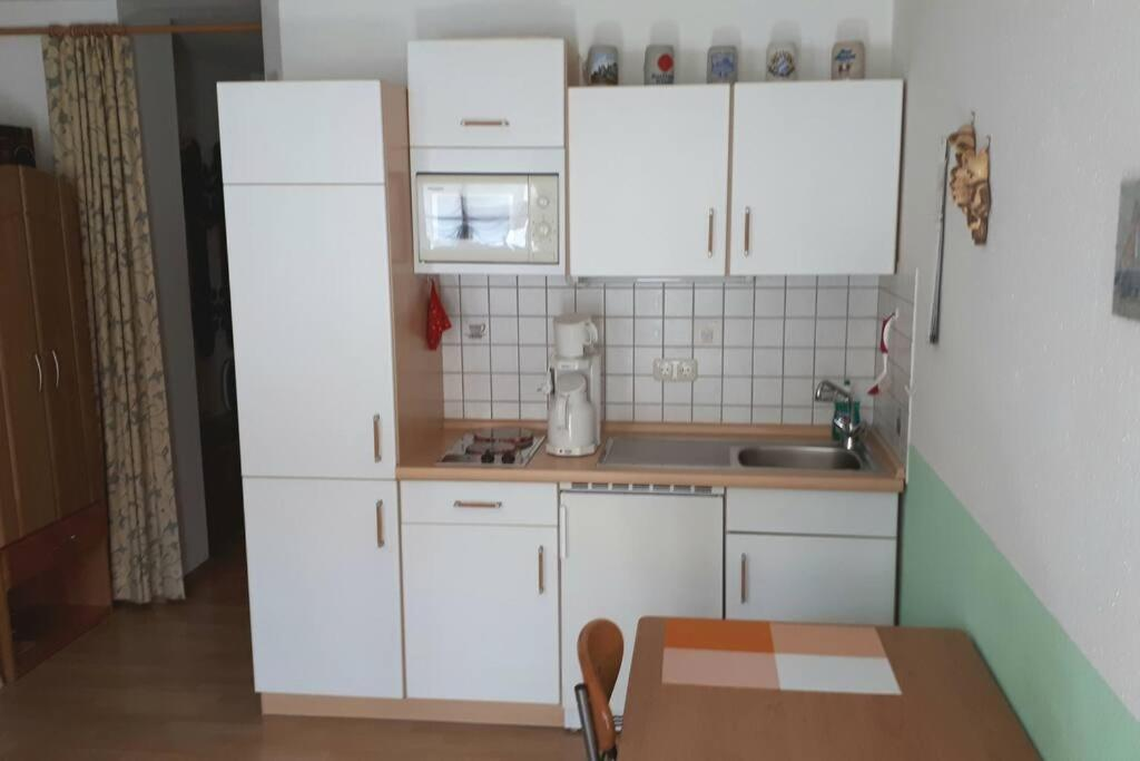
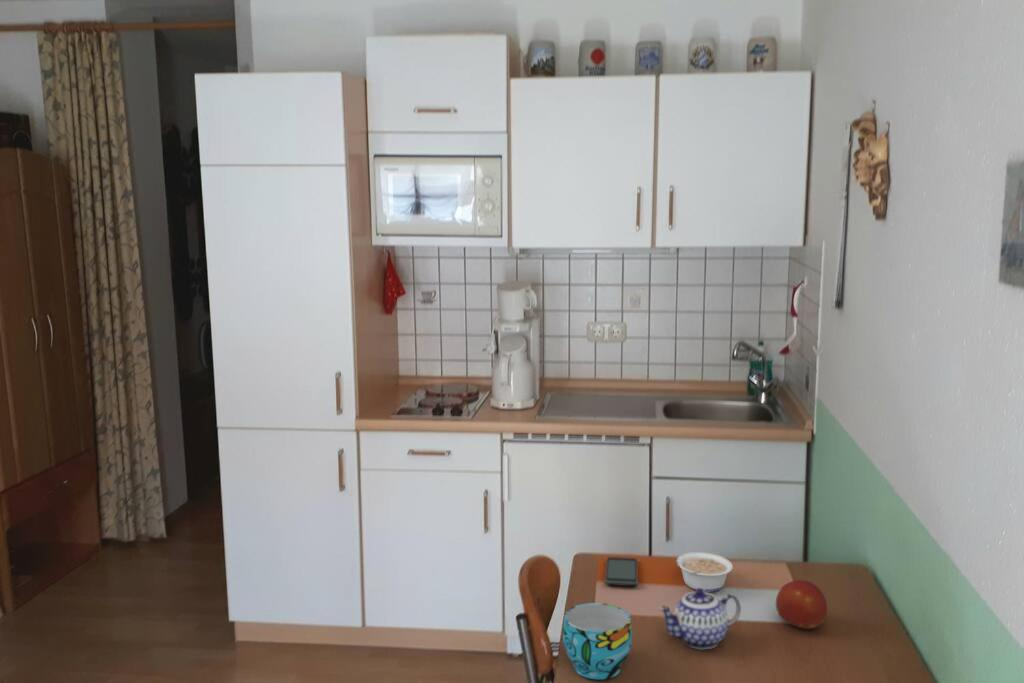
+ teapot [658,588,742,650]
+ legume [675,551,734,593]
+ fruit [775,579,828,632]
+ cup [562,602,633,680]
+ smartphone [604,556,639,587]
